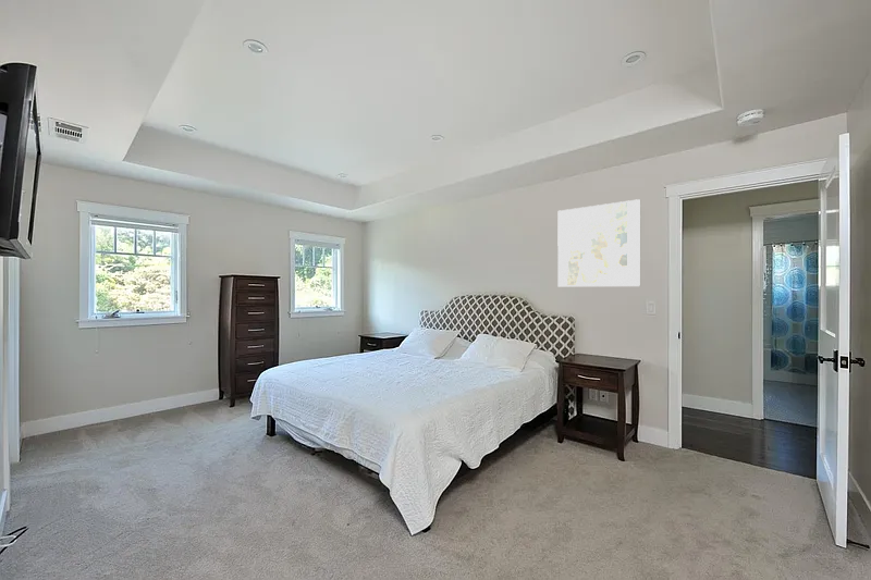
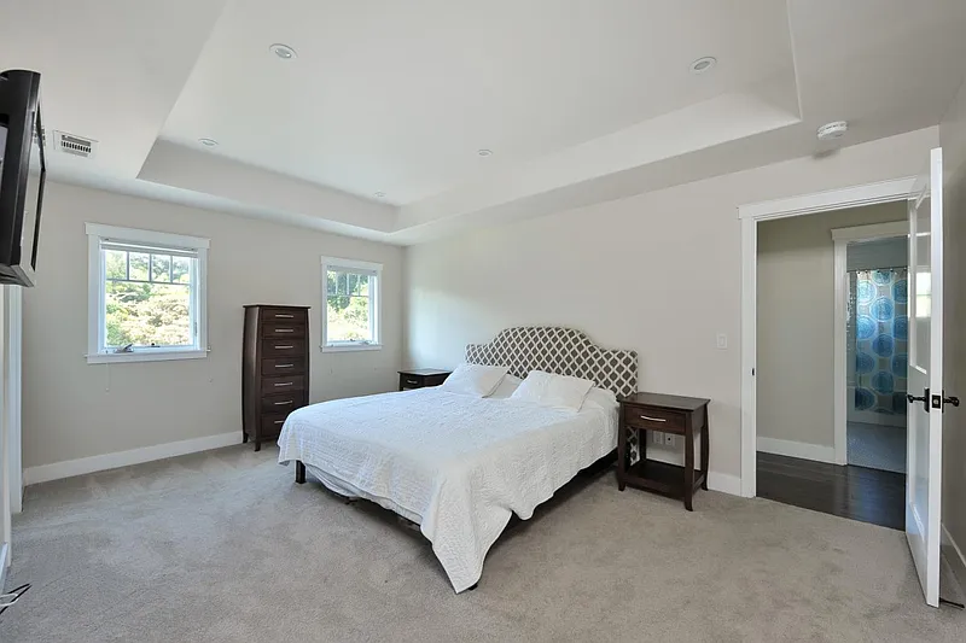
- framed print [556,198,641,287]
